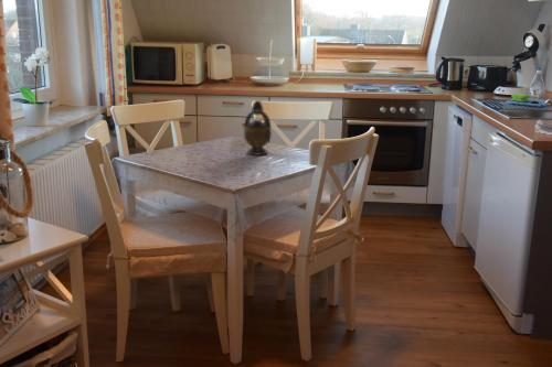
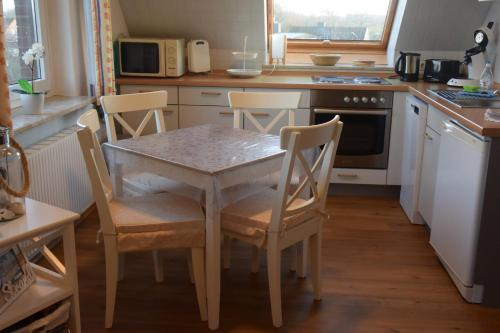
- teapot [243,99,273,156]
